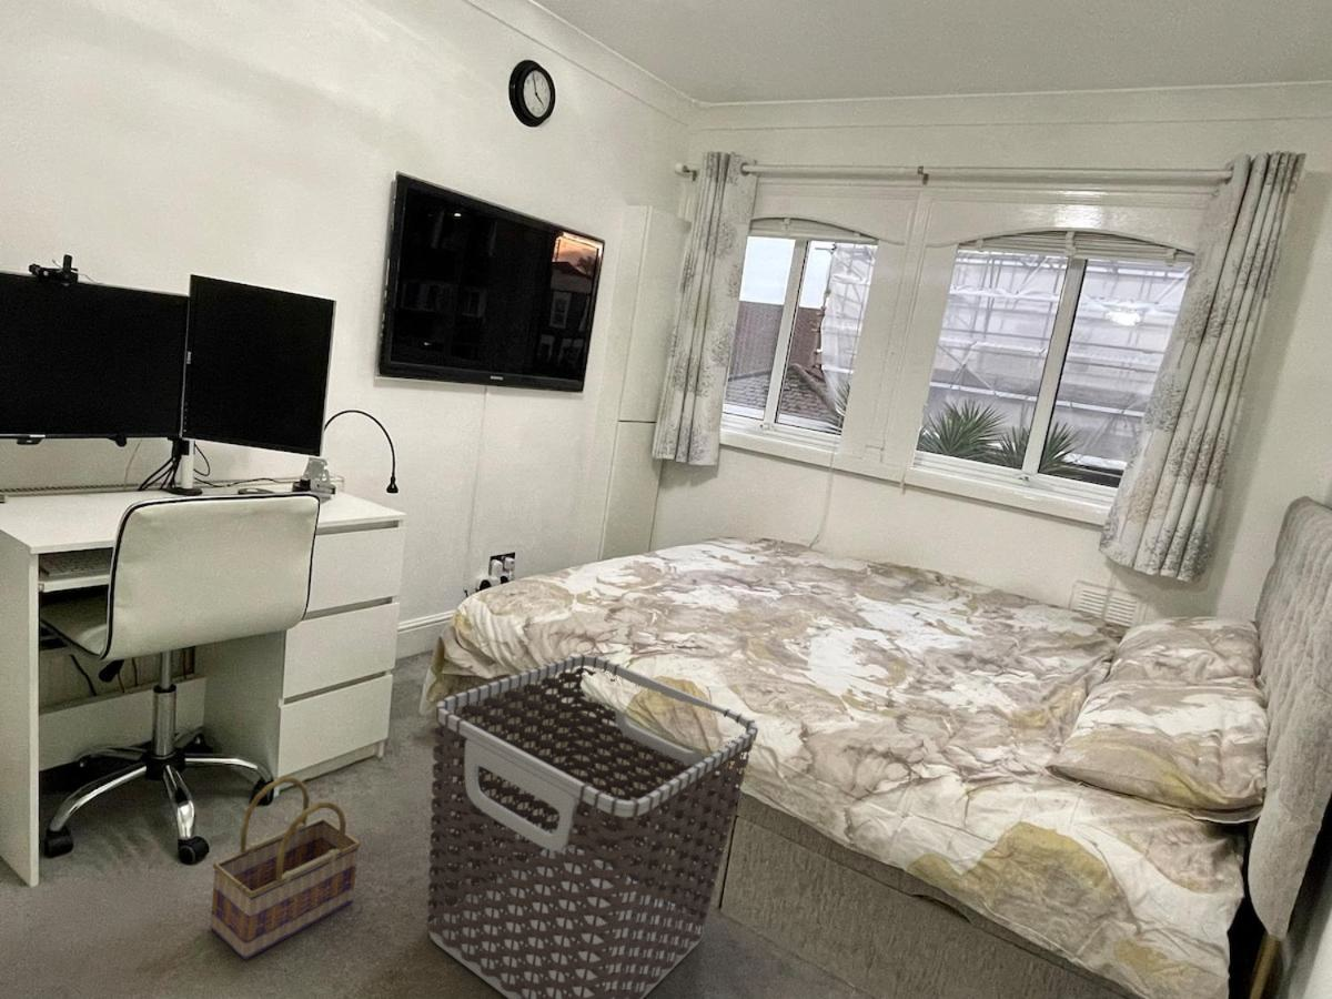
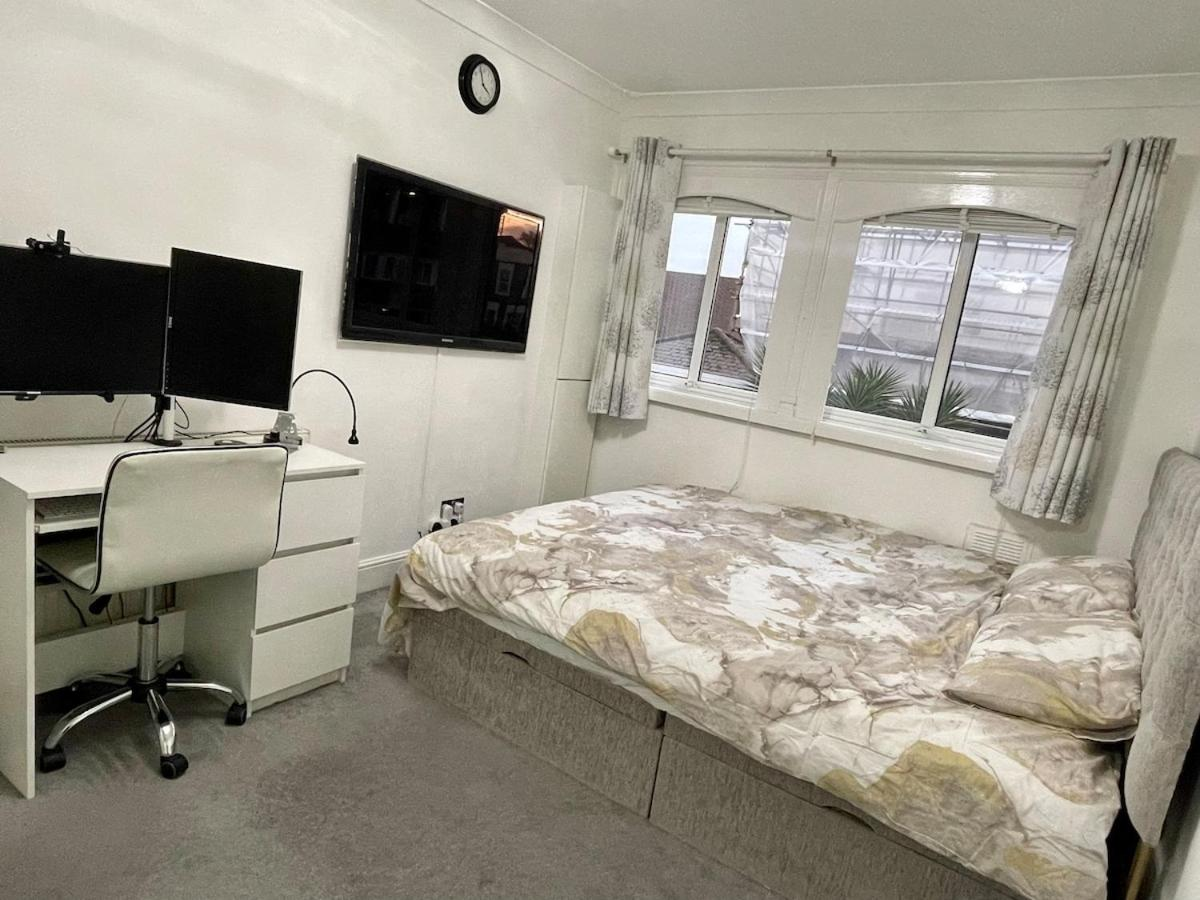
- clothes hamper [426,653,759,999]
- basket [210,776,362,960]
